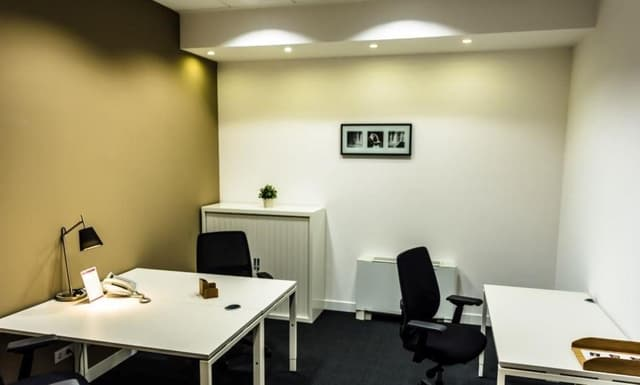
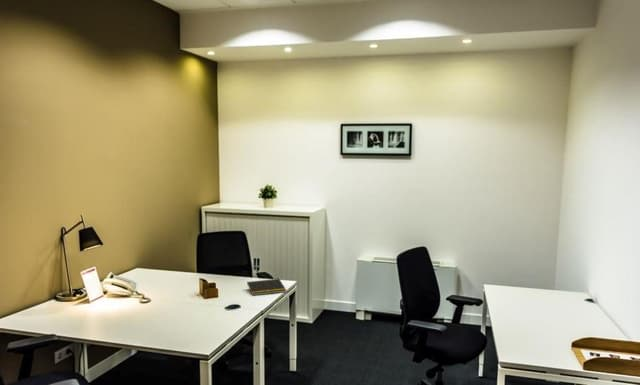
+ notepad [246,278,287,296]
